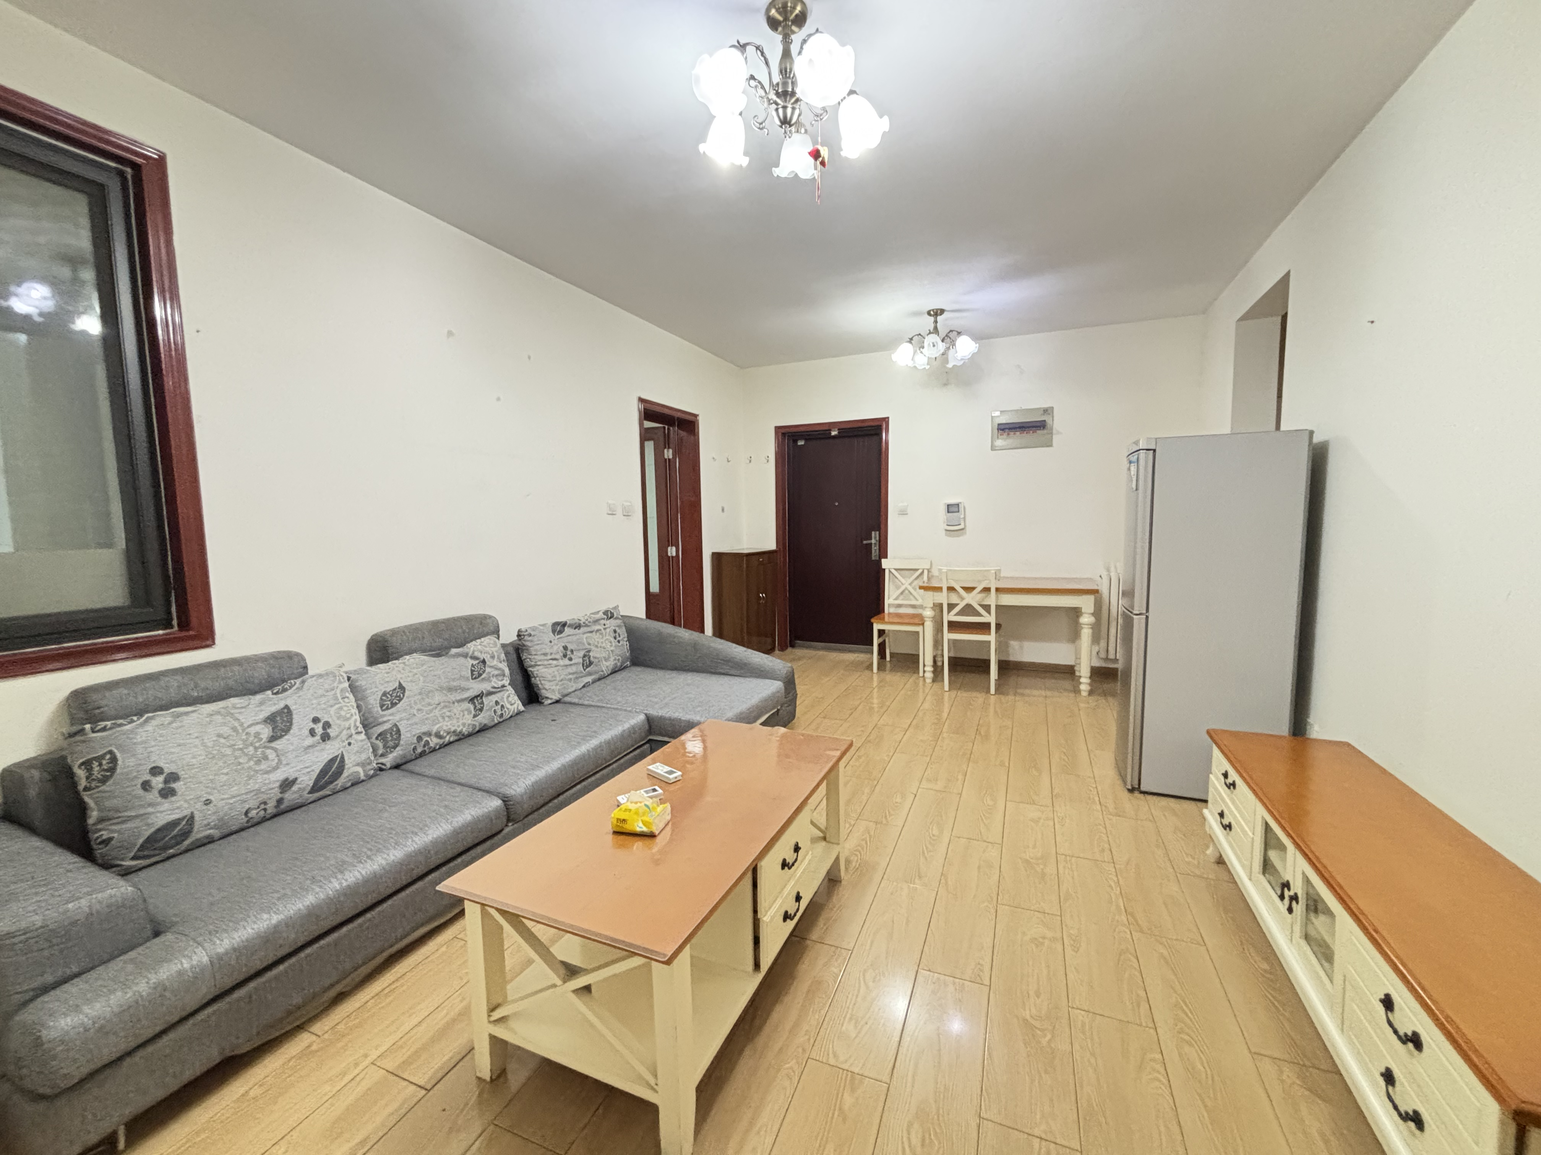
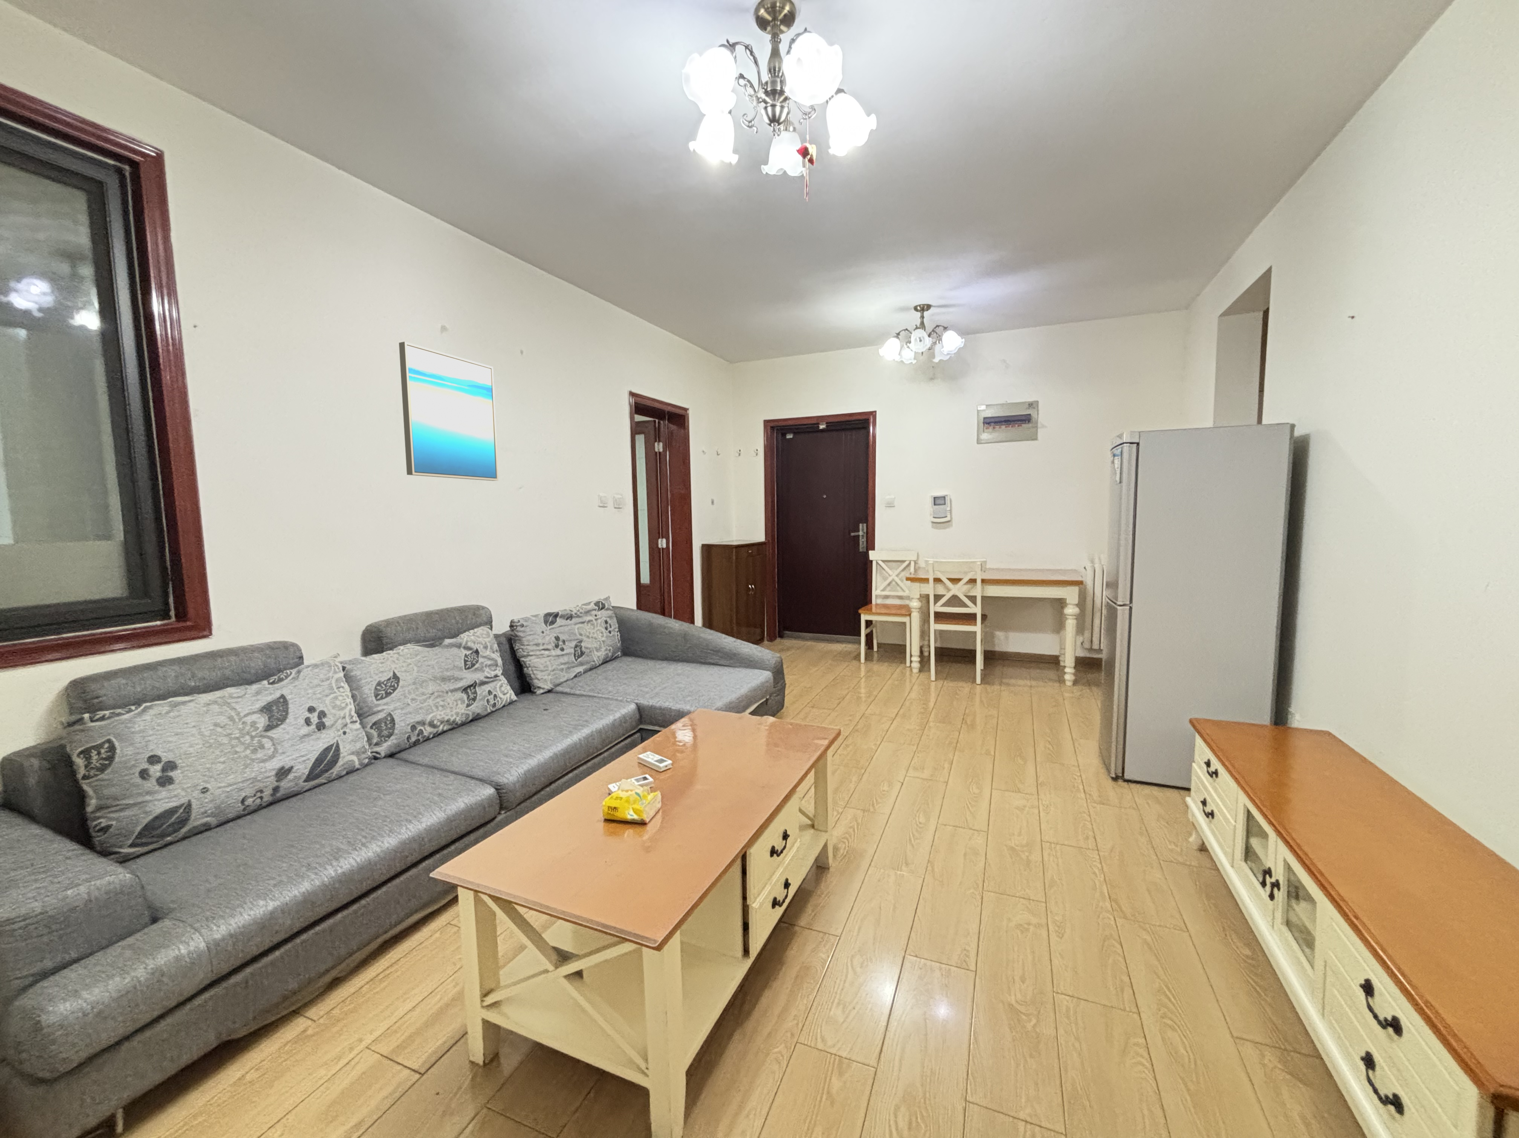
+ wall art [398,342,499,482]
